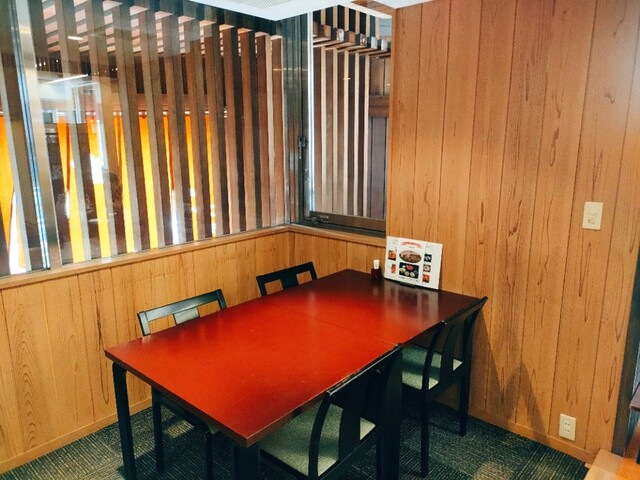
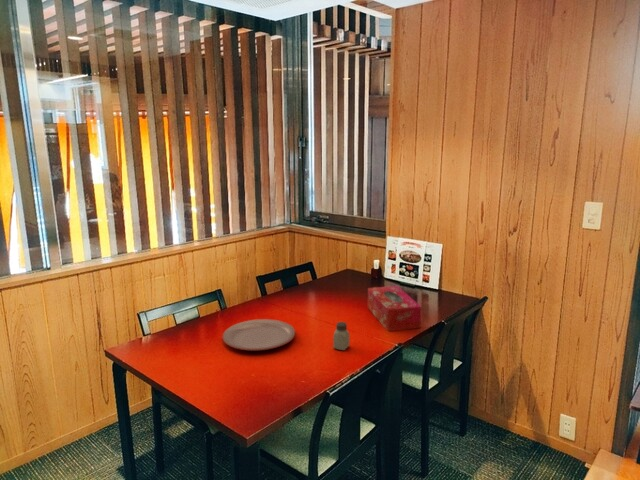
+ saltshaker [332,321,351,351]
+ tissue box [367,285,422,332]
+ plate [221,318,296,352]
